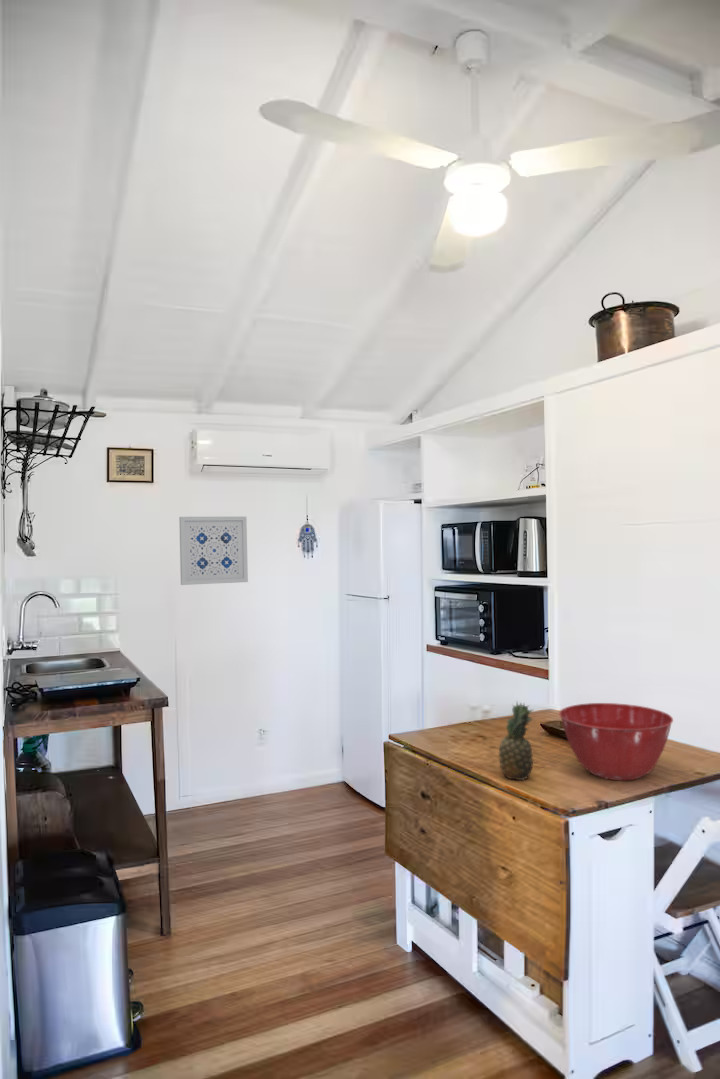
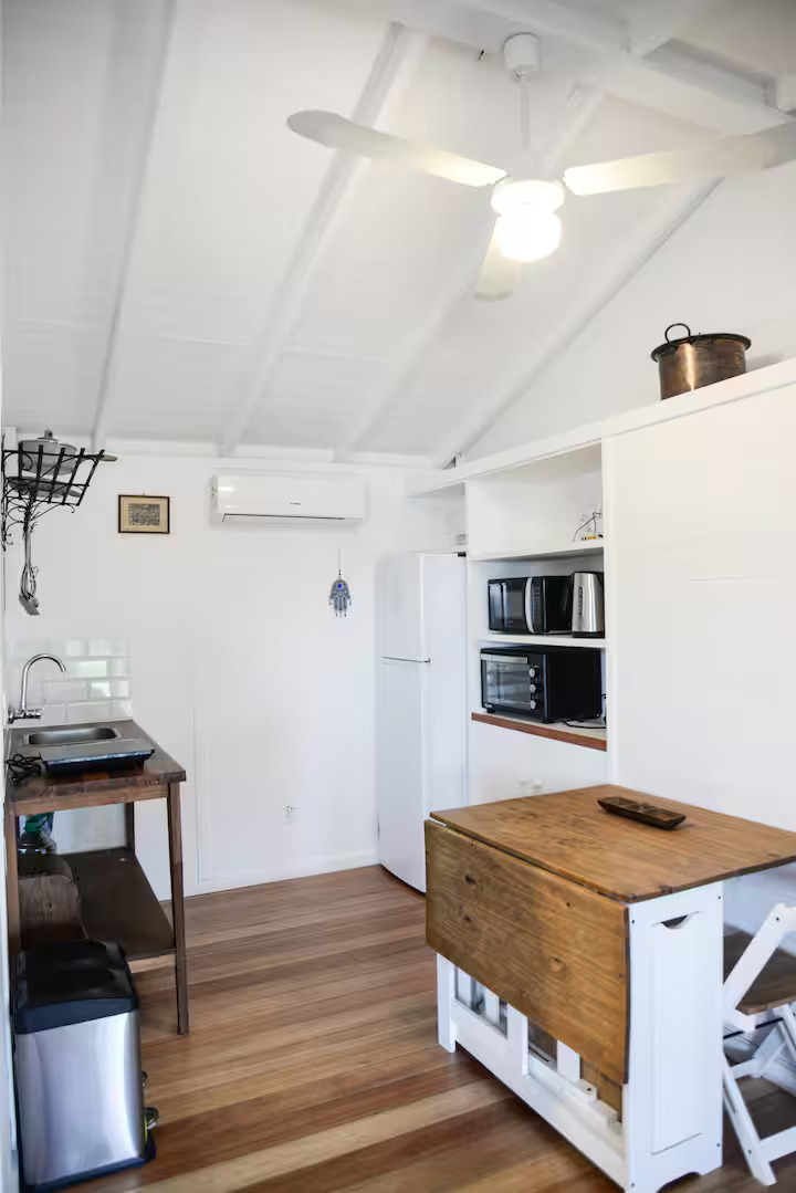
- wall art [178,516,249,586]
- fruit [497,700,534,781]
- mixing bowl [558,702,674,781]
